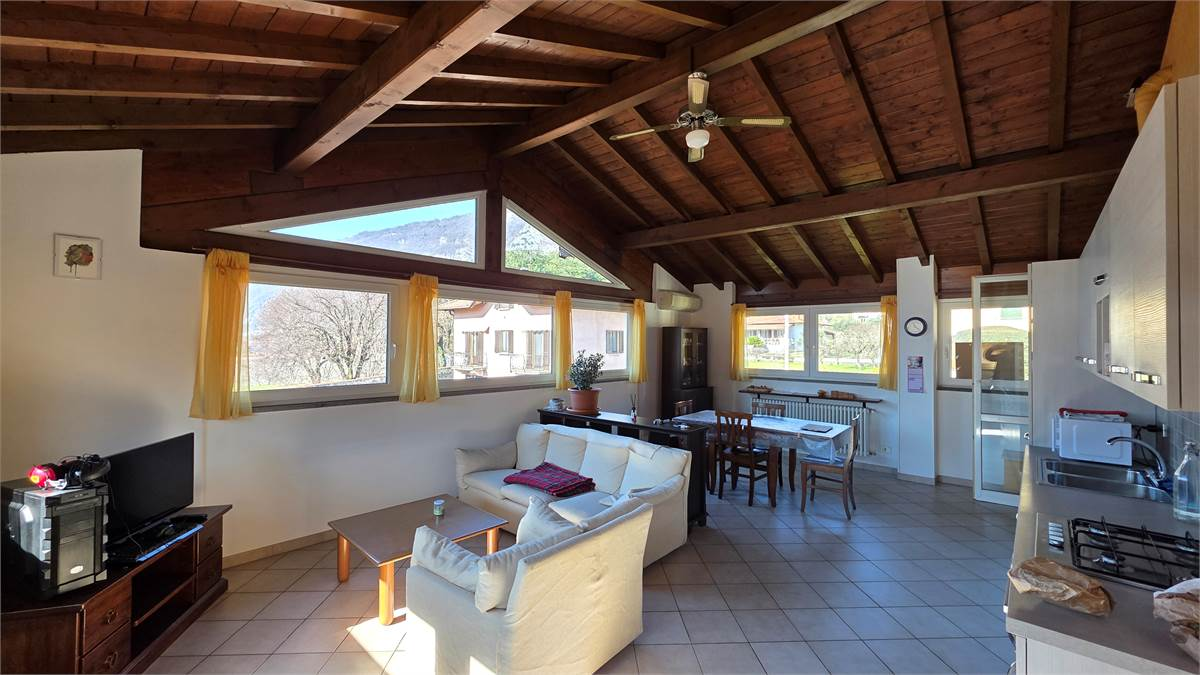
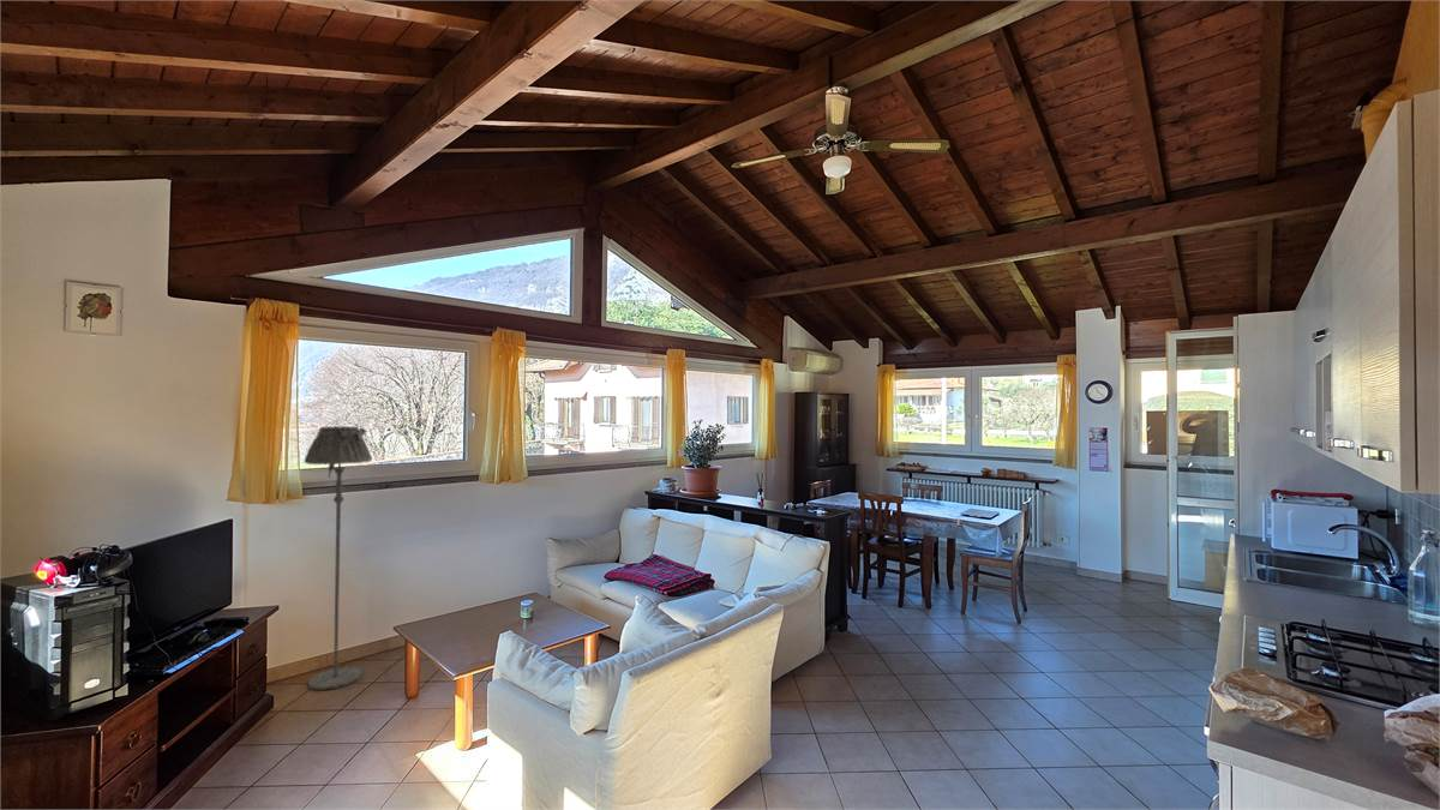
+ floor lamp [304,425,373,691]
